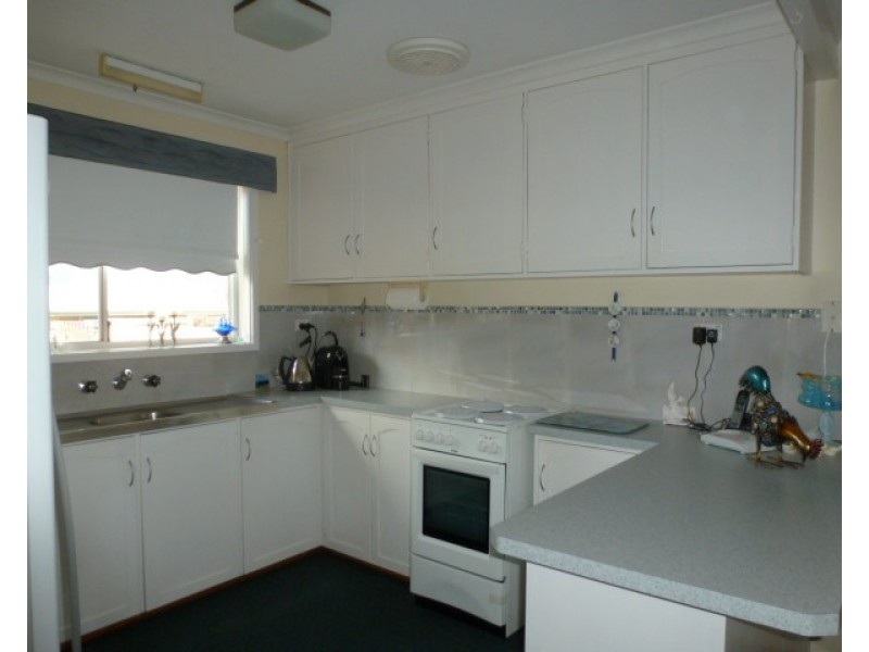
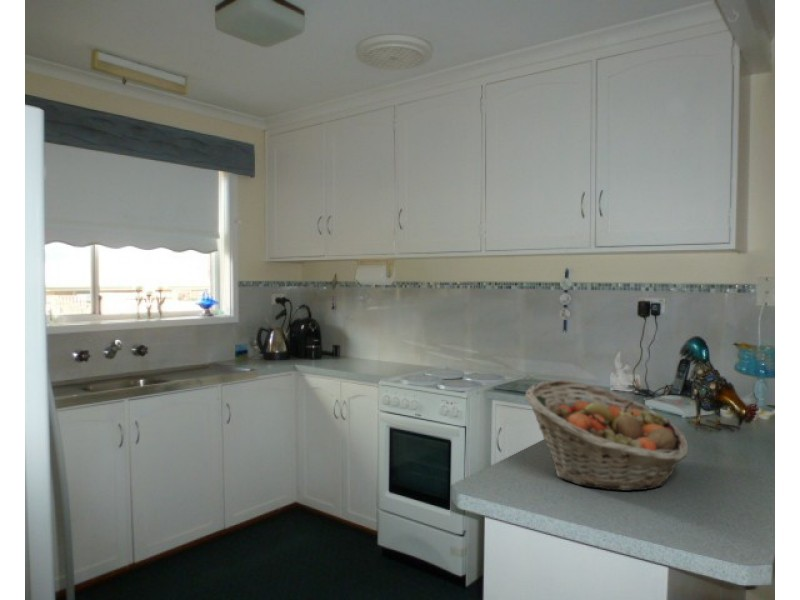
+ fruit basket [524,379,689,492]
